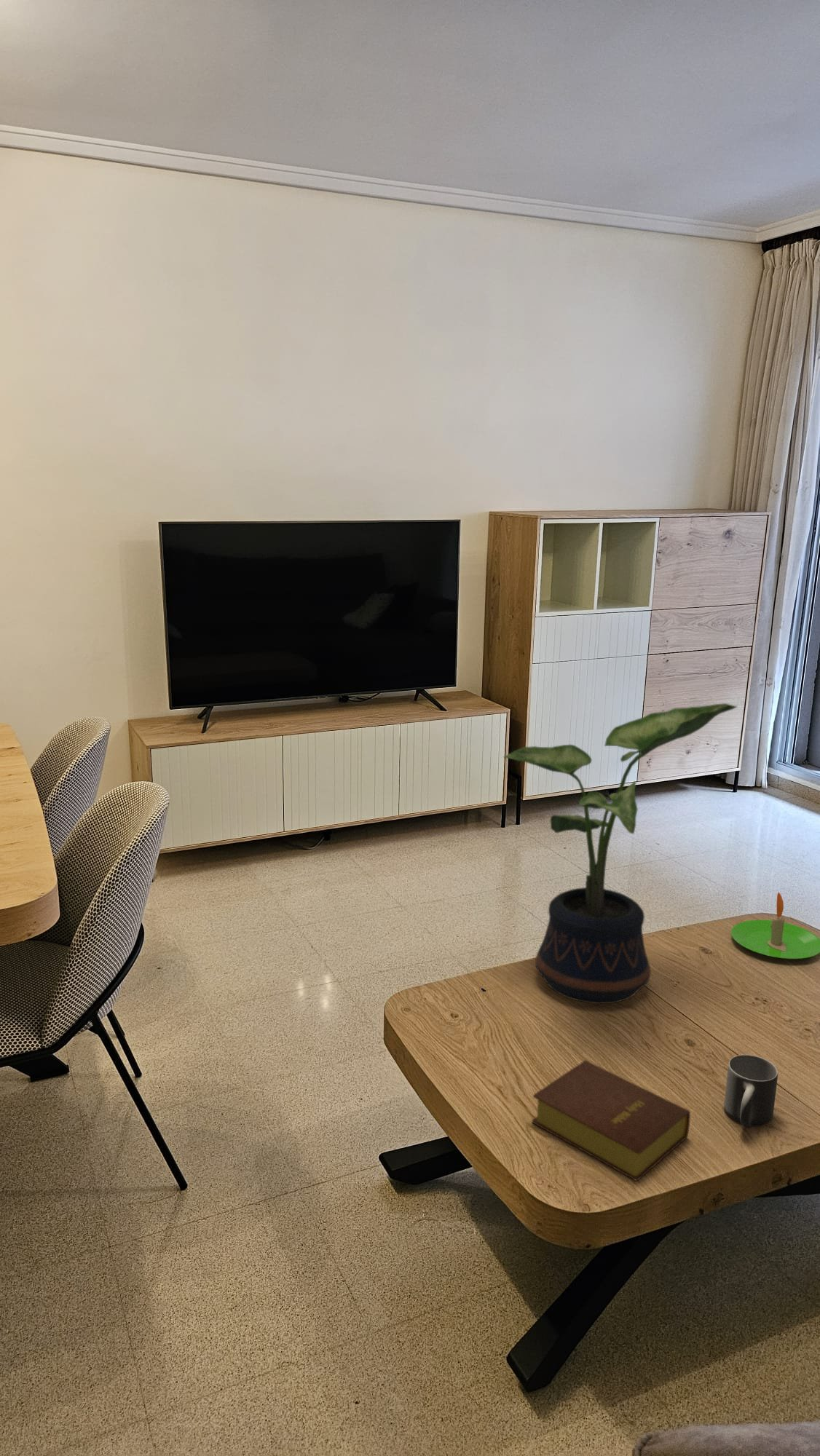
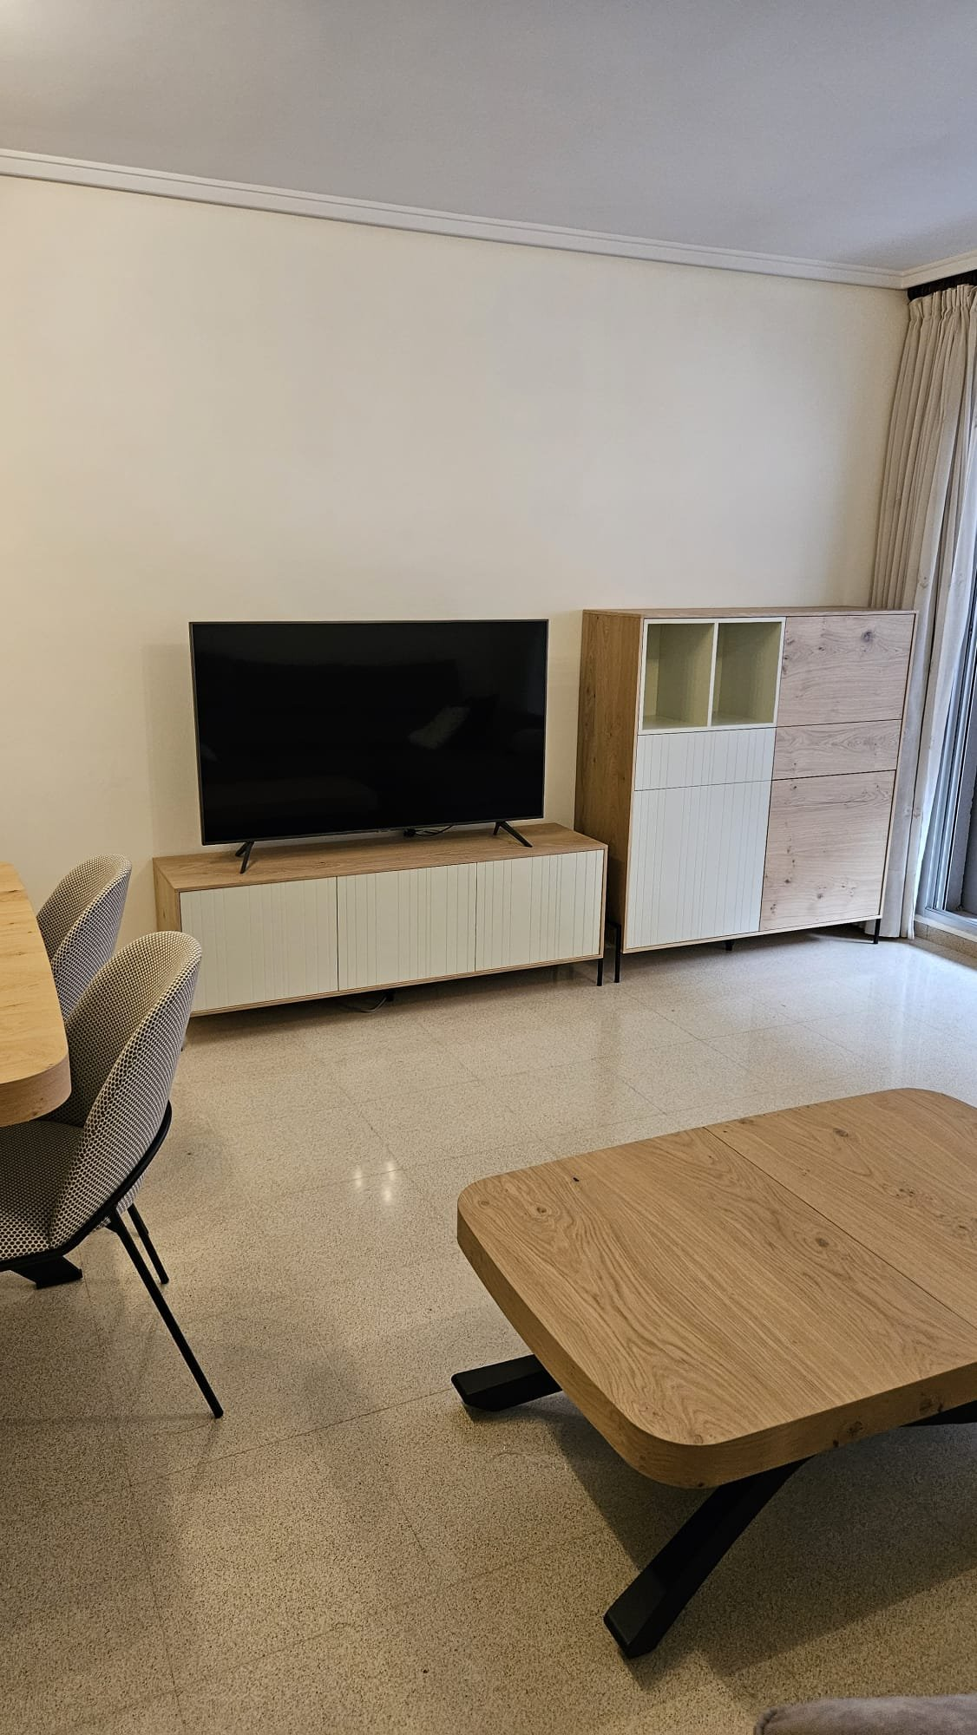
- bible [531,1059,691,1182]
- candle [730,892,820,960]
- potted plant [502,703,738,1005]
- mug [723,1054,778,1129]
